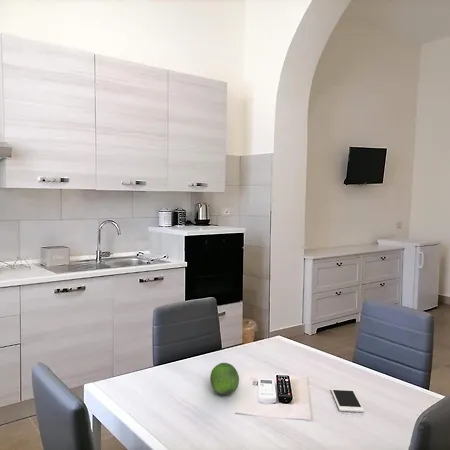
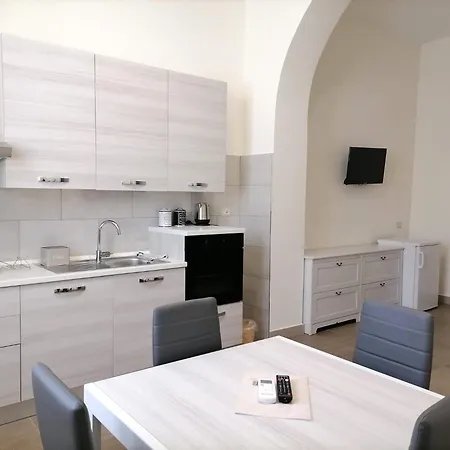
- fruit [209,362,240,396]
- cell phone [330,387,365,413]
